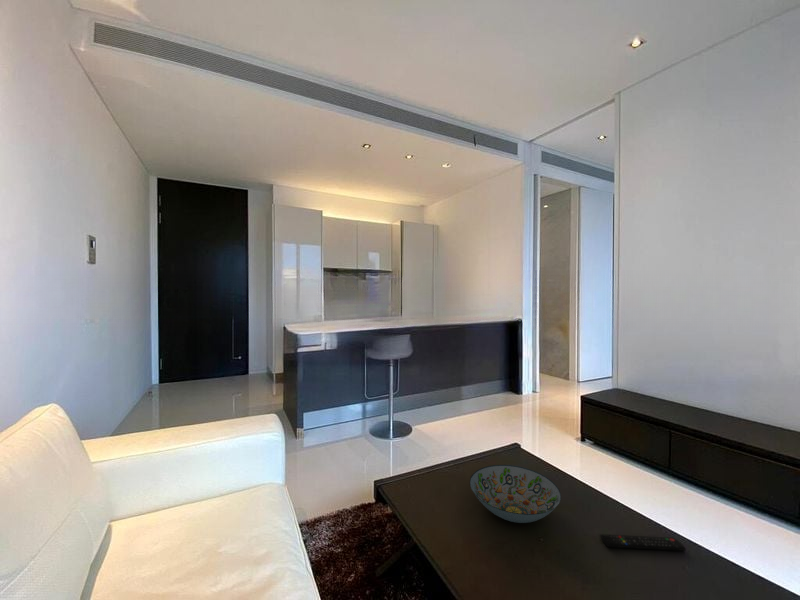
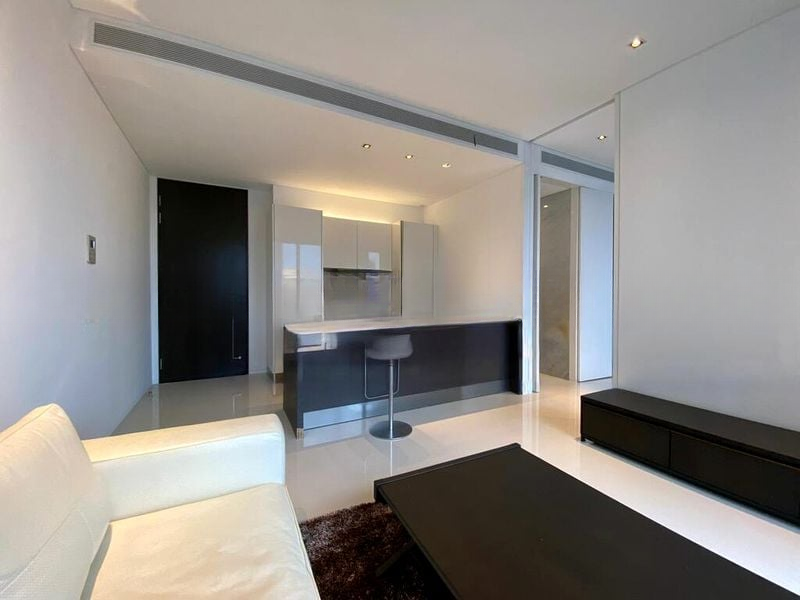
- decorative bowl [469,464,562,524]
- remote control [599,533,687,552]
